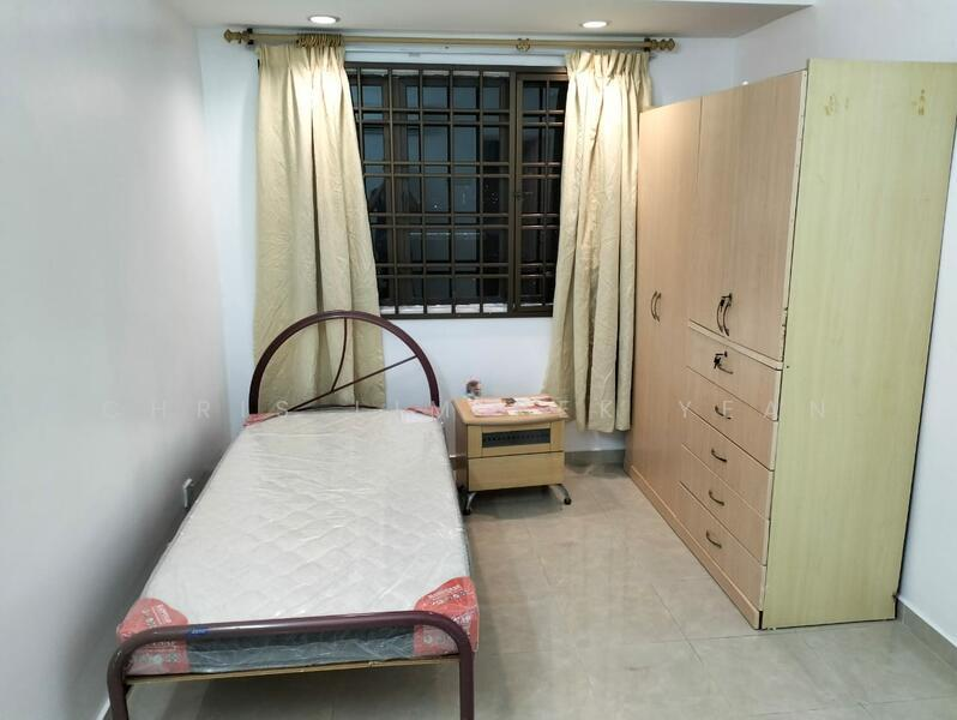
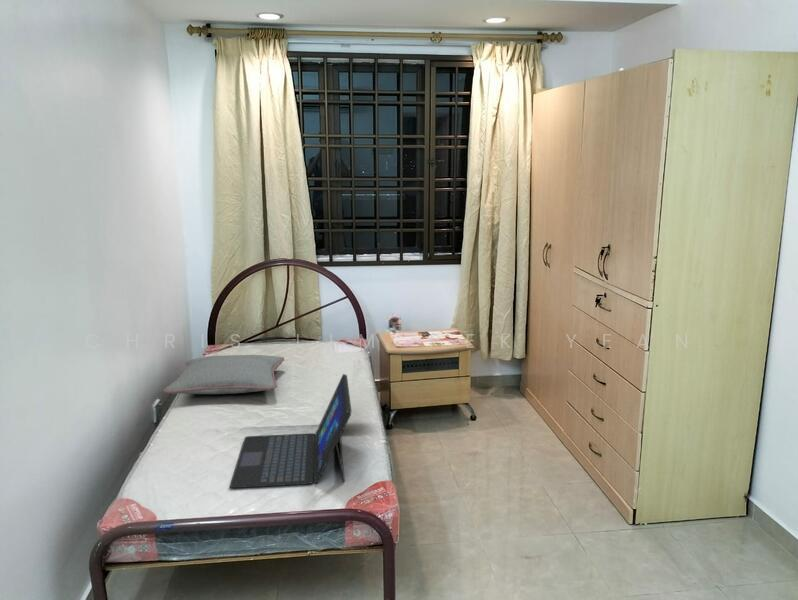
+ laptop [229,373,353,489]
+ pillow [162,354,285,395]
